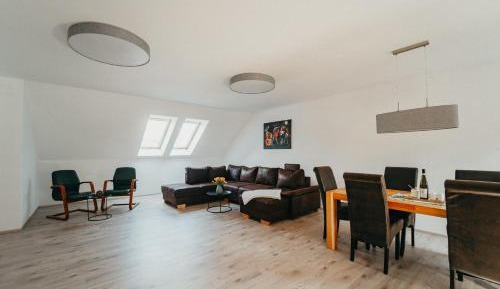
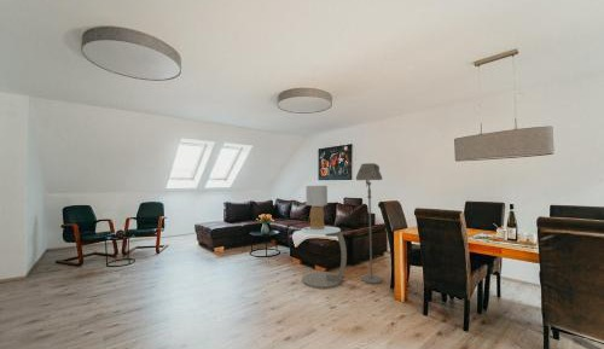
+ side table [300,225,348,290]
+ floor lamp [355,162,383,285]
+ lamp [302,185,329,229]
